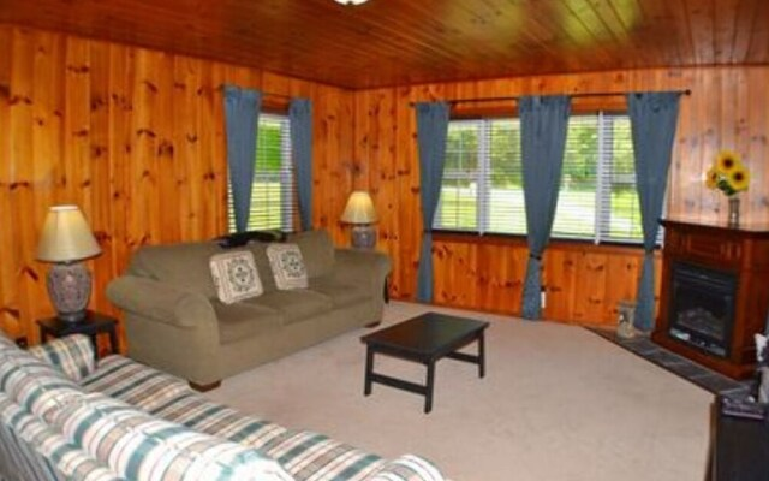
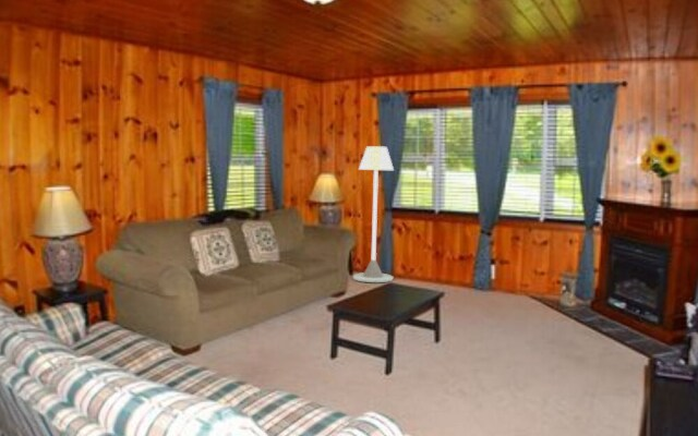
+ floor lamp [352,145,395,283]
